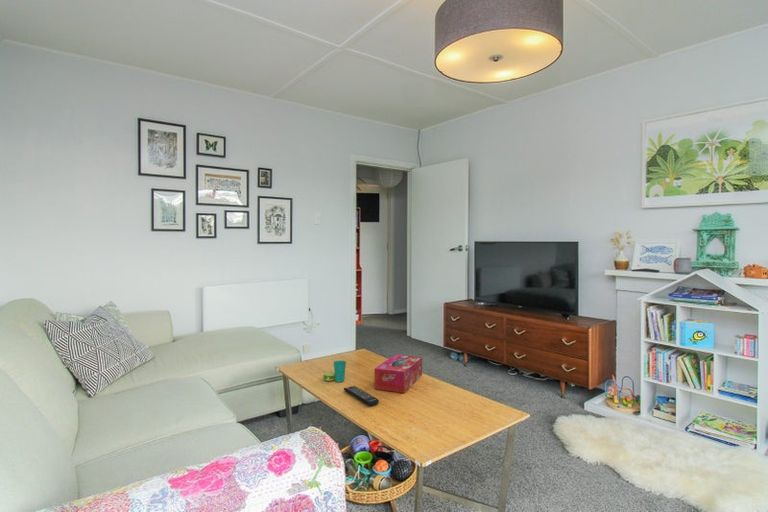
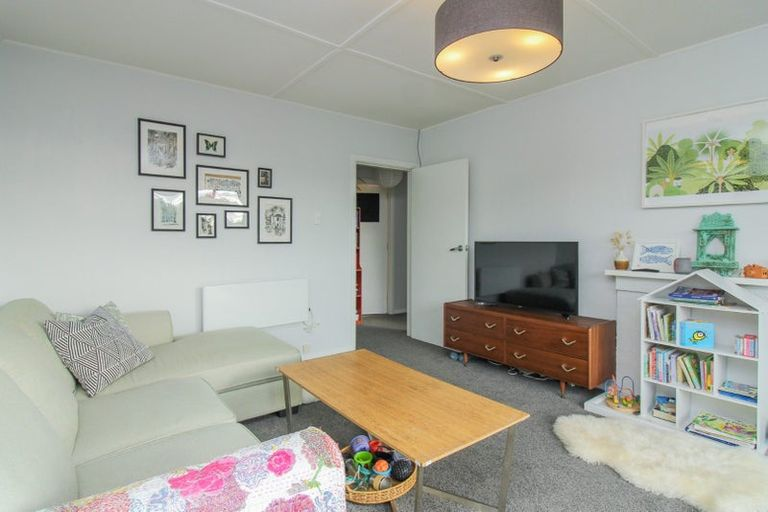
- cup [322,359,347,383]
- remote control [343,385,380,407]
- tissue box [374,353,423,394]
